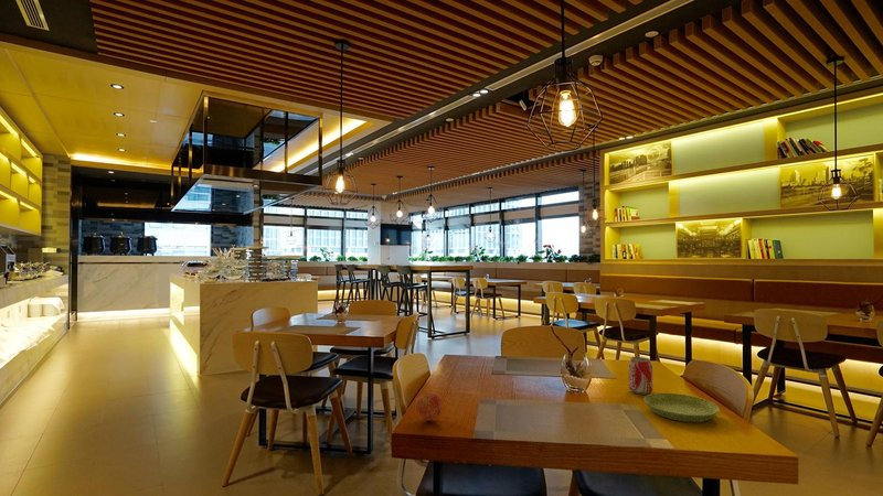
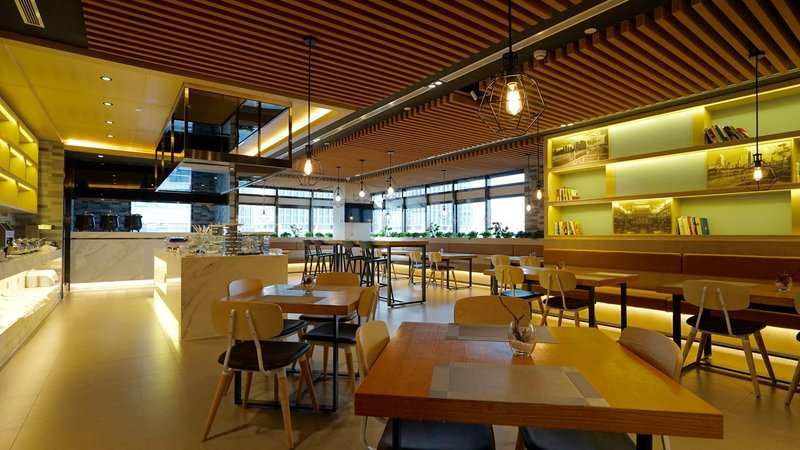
- apple [414,390,444,421]
- saucer [643,392,721,423]
- beverage can [628,356,653,396]
